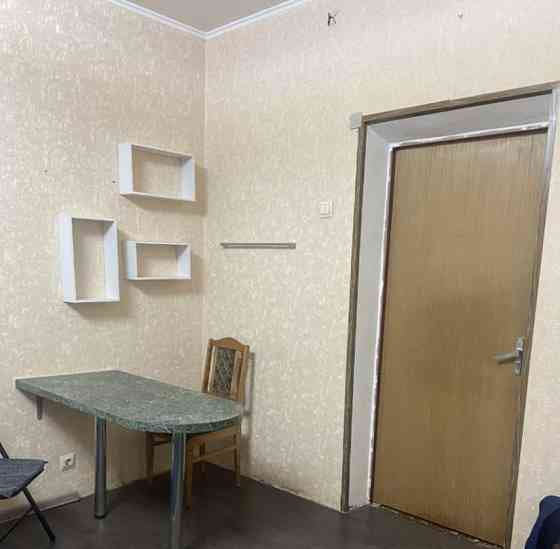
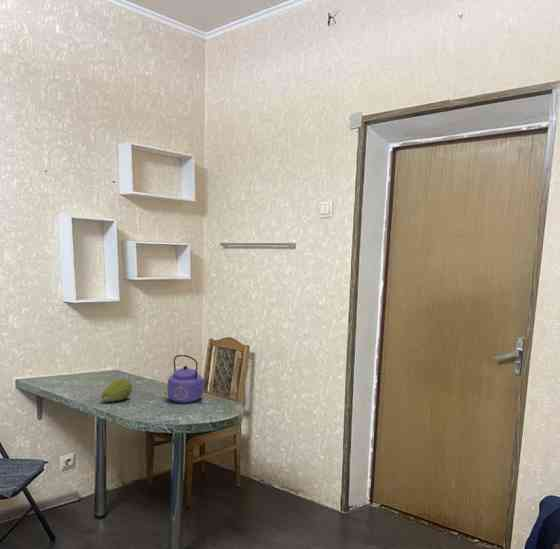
+ fruit [101,378,133,403]
+ kettle [166,354,210,404]
